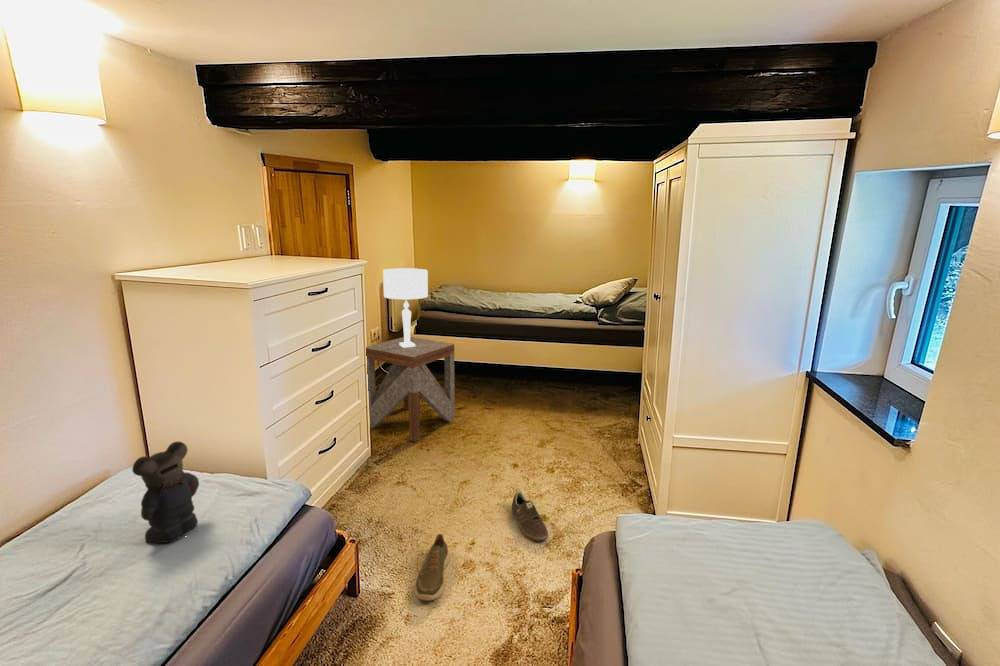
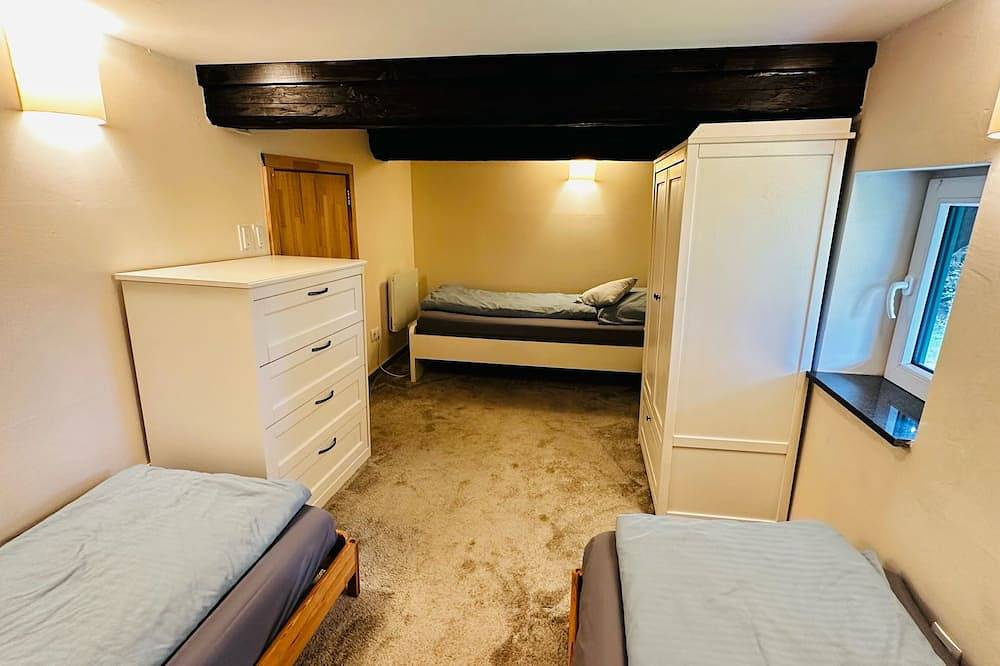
- table lamp [382,268,429,348]
- side table [365,336,455,443]
- sneaker [510,490,549,542]
- shoe [414,533,451,602]
- bear [131,440,220,544]
